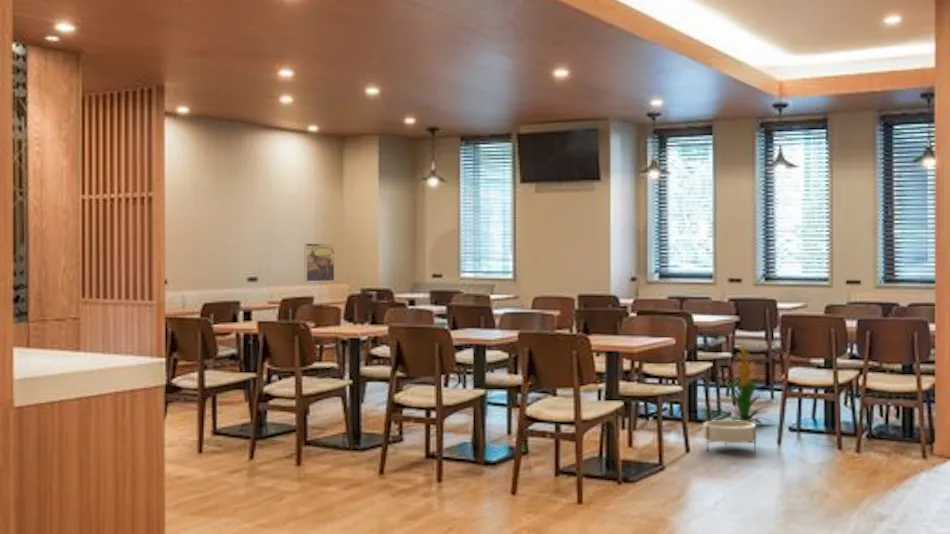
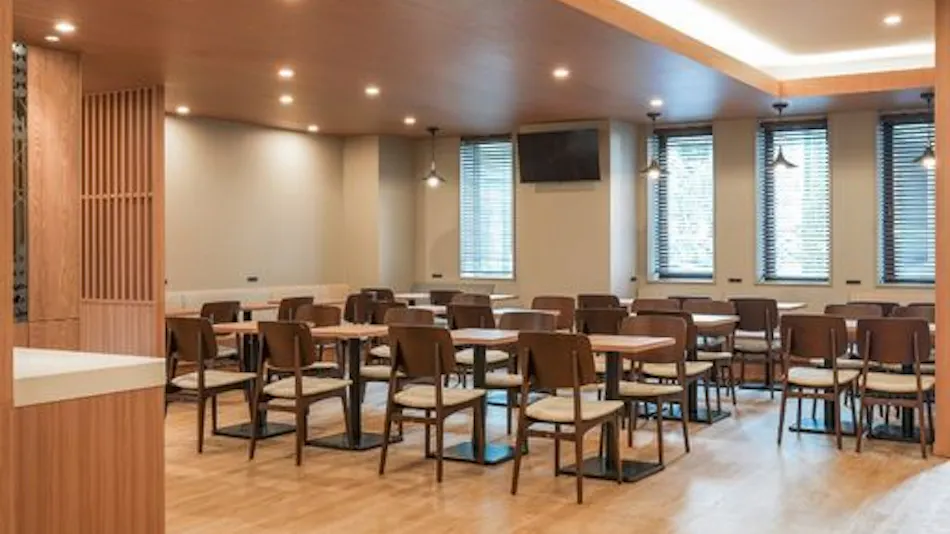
- indoor plant [717,343,774,426]
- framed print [303,242,335,282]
- planter [702,419,757,454]
